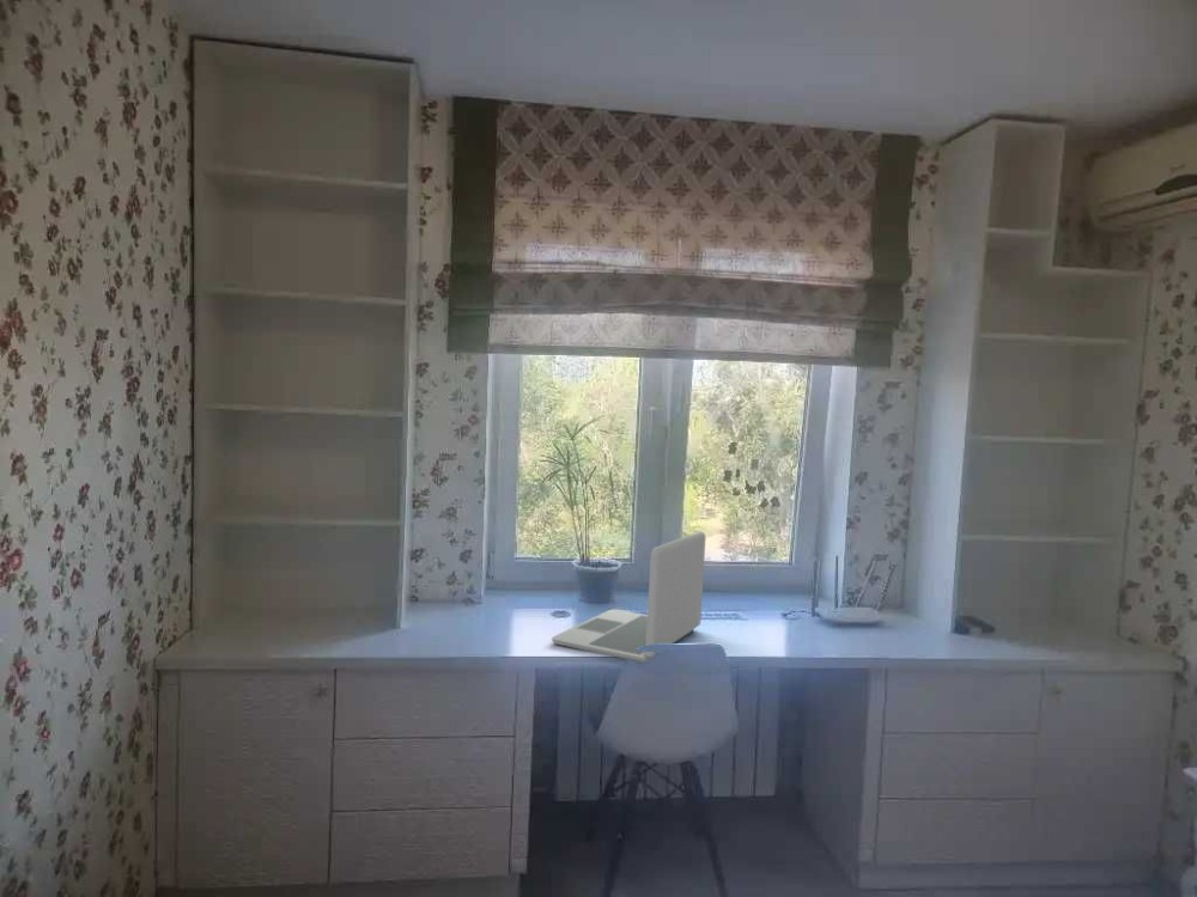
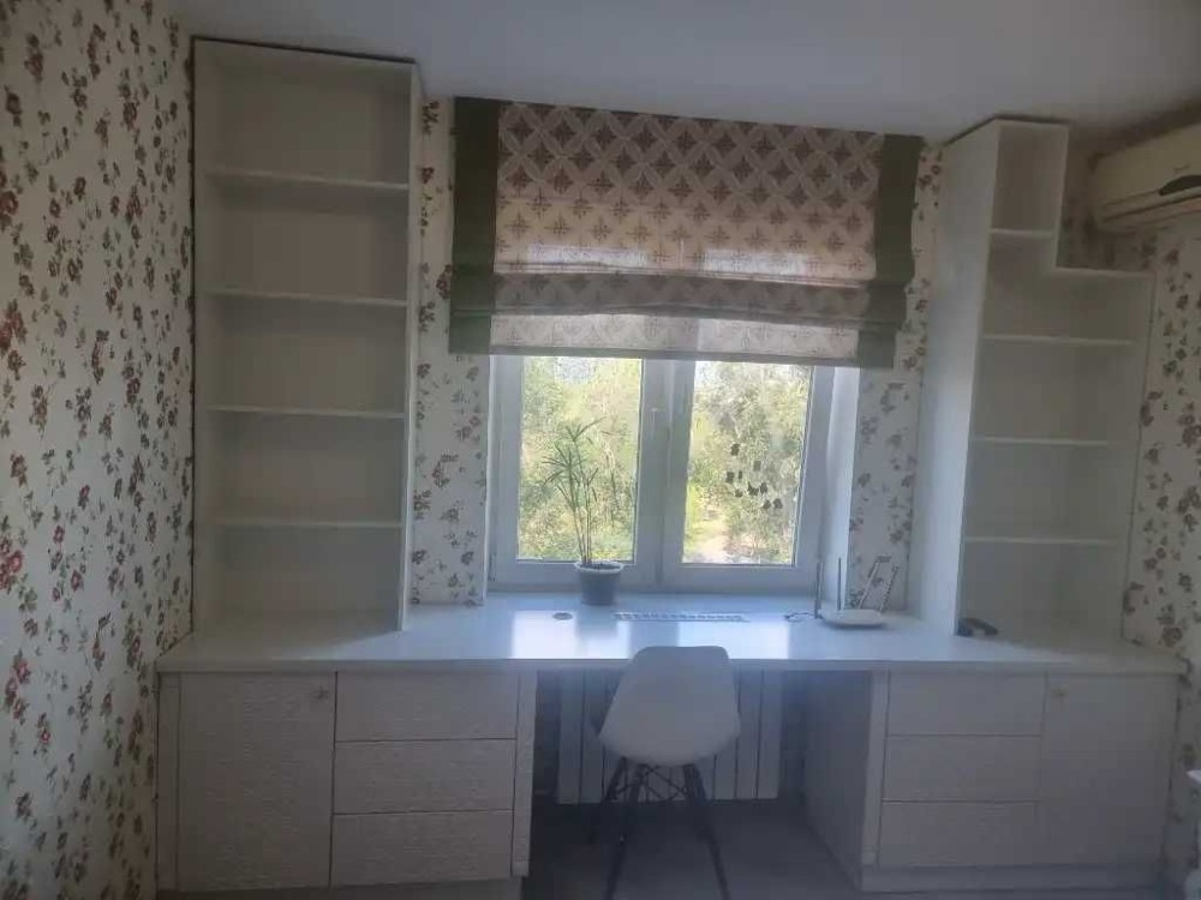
- laptop [551,530,706,664]
